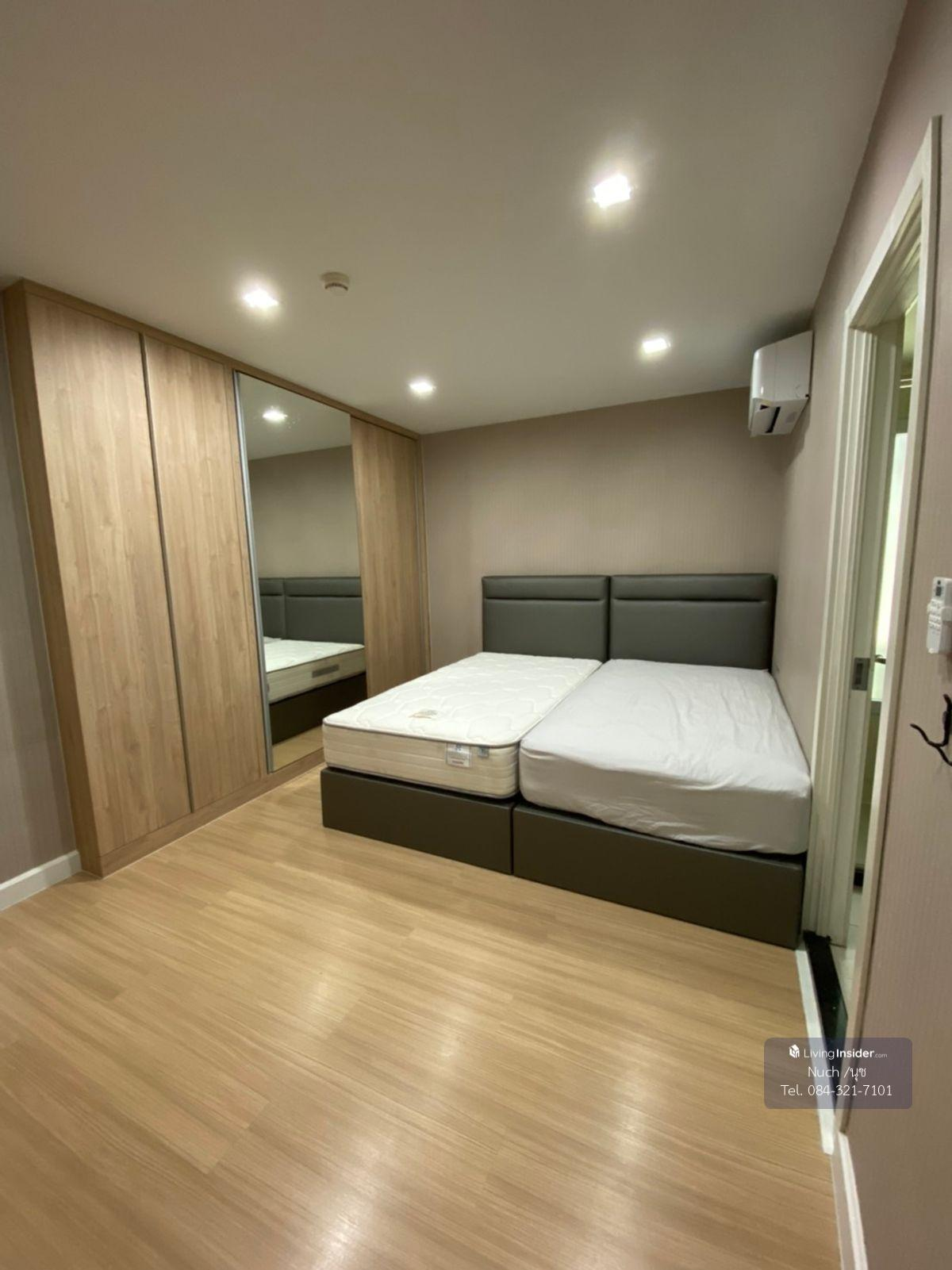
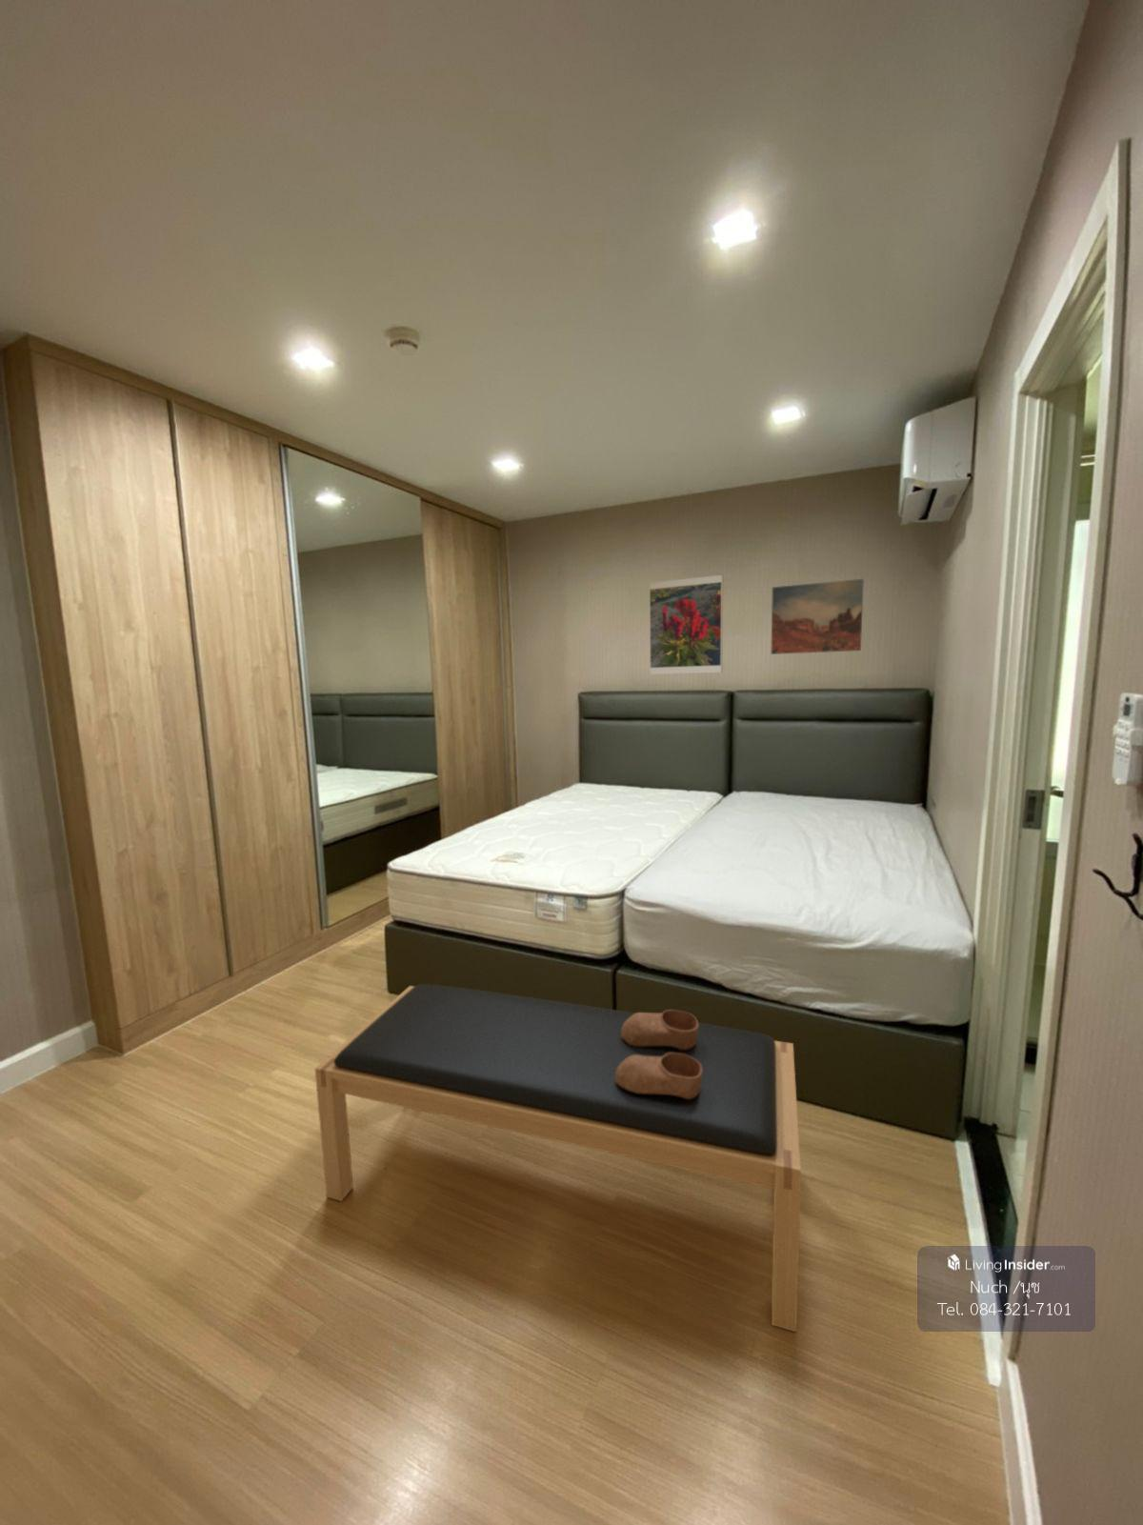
+ slipper [615,1009,702,1099]
+ bench [315,983,802,1333]
+ wall art [770,579,864,656]
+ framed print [648,574,724,675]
